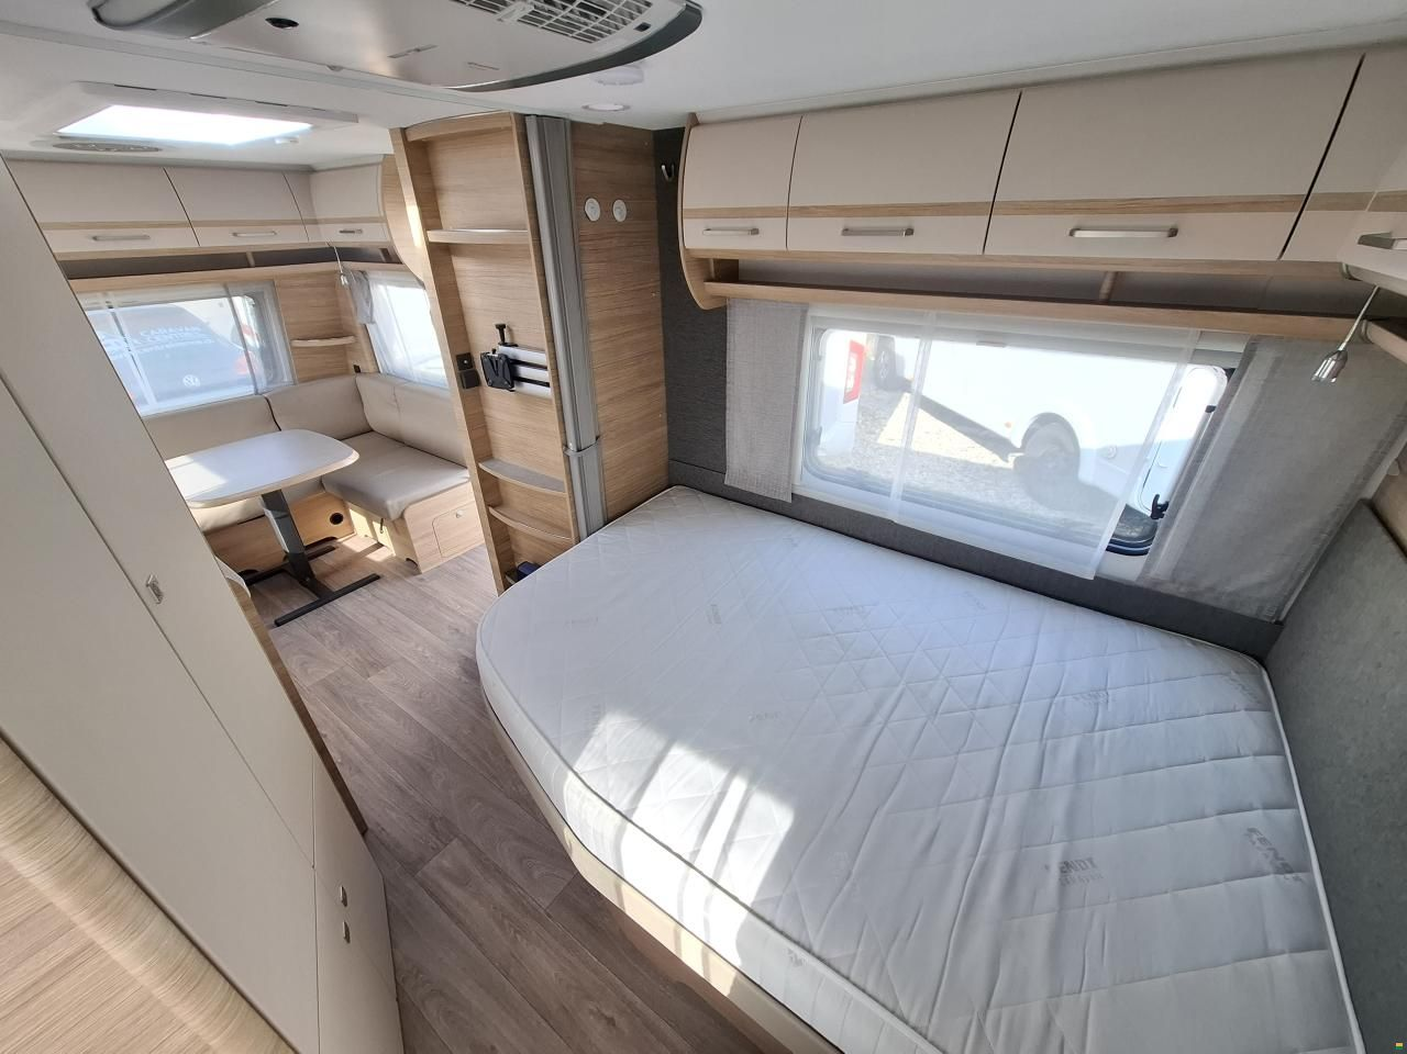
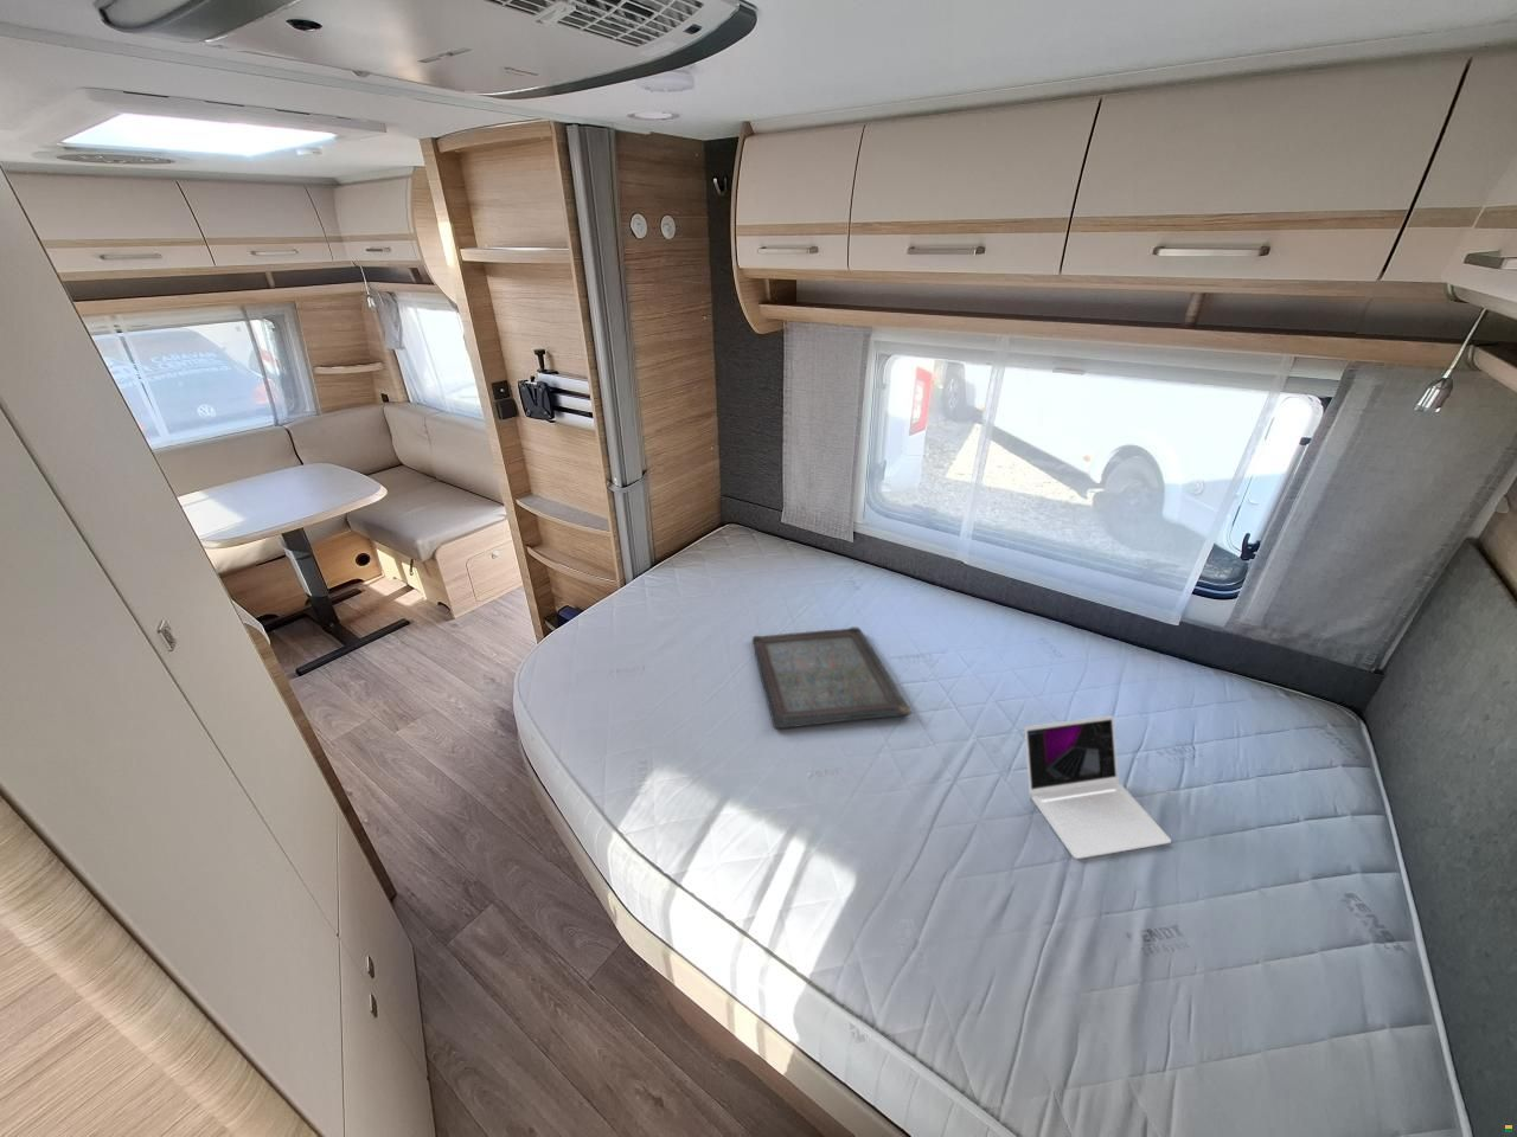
+ serving tray [751,626,913,730]
+ laptop [1022,714,1172,860]
